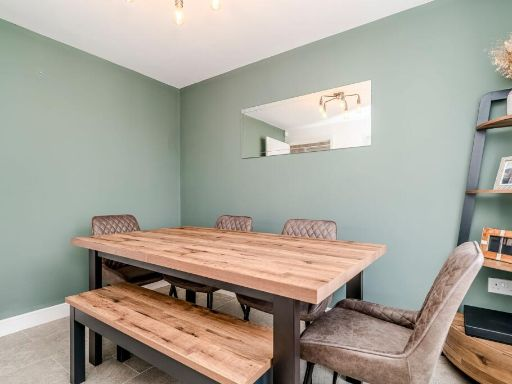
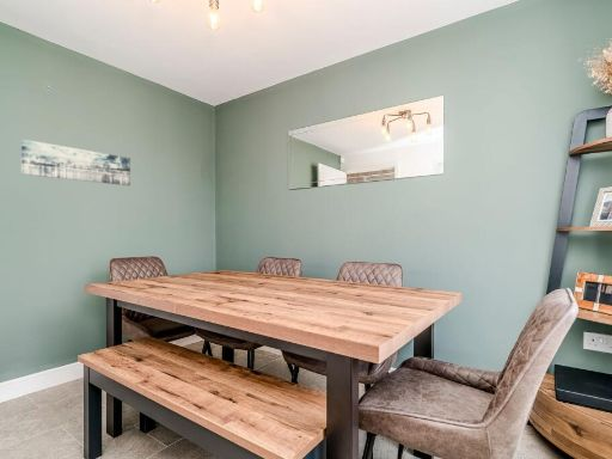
+ wall art [20,139,131,186]
